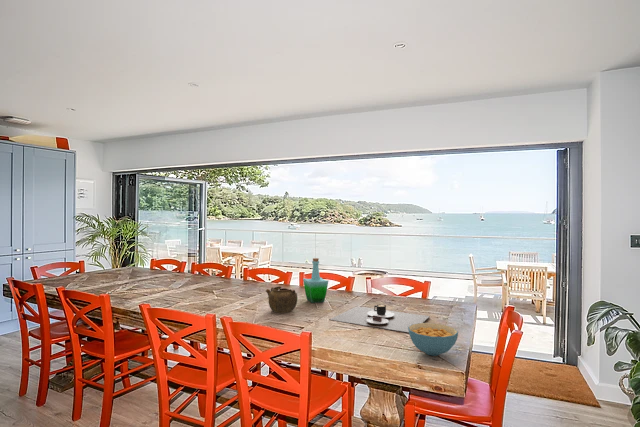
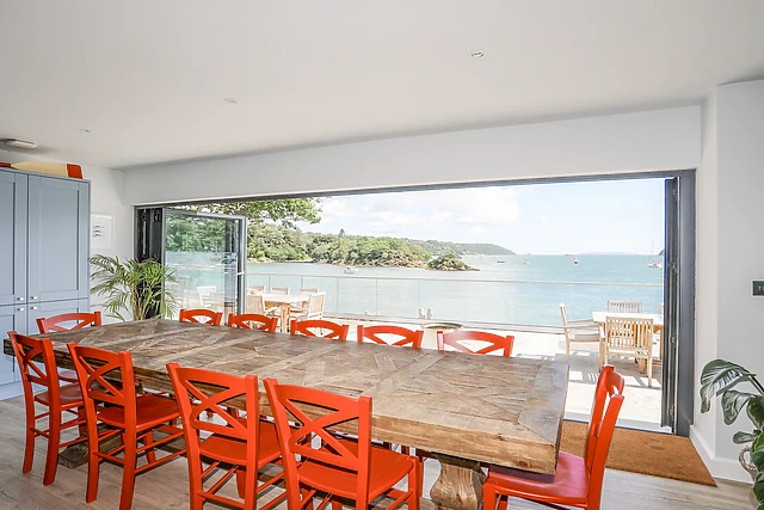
- teapot [265,286,298,314]
- cereal bowl [408,322,459,357]
- place mat [328,303,431,334]
- bottle [302,257,329,304]
